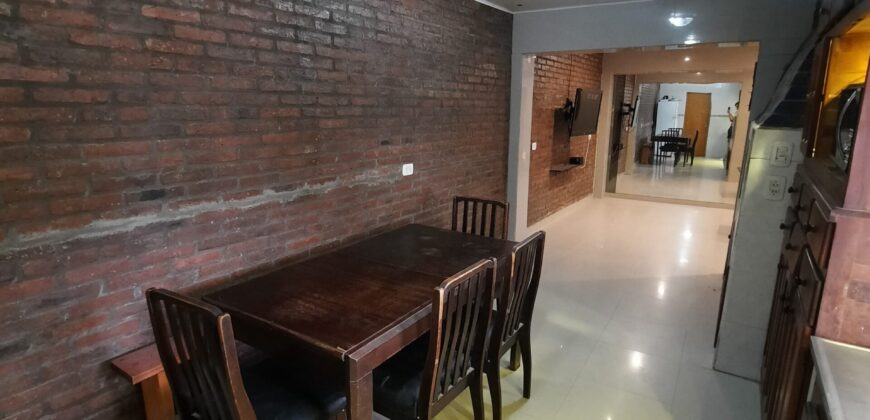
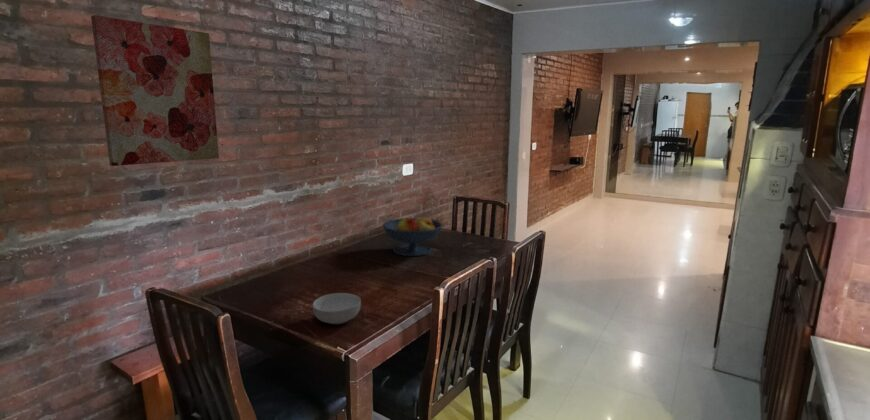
+ wall art [90,14,220,167]
+ cereal bowl [312,292,362,325]
+ fruit bowl [381,214,443,257]
